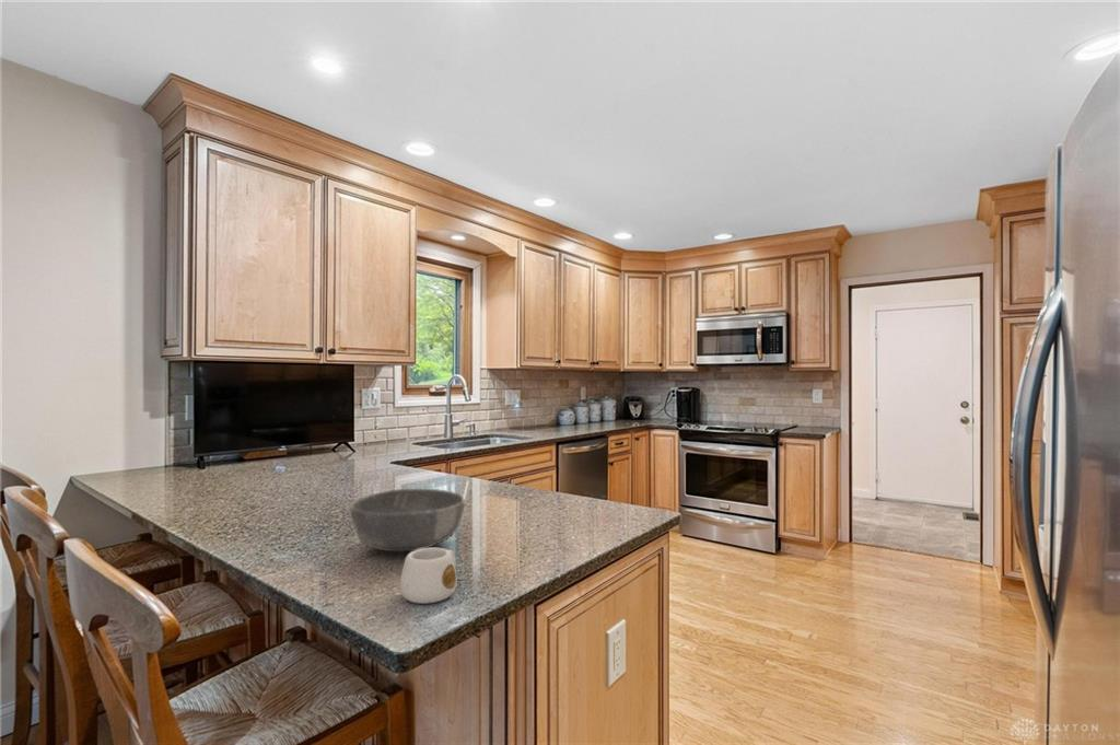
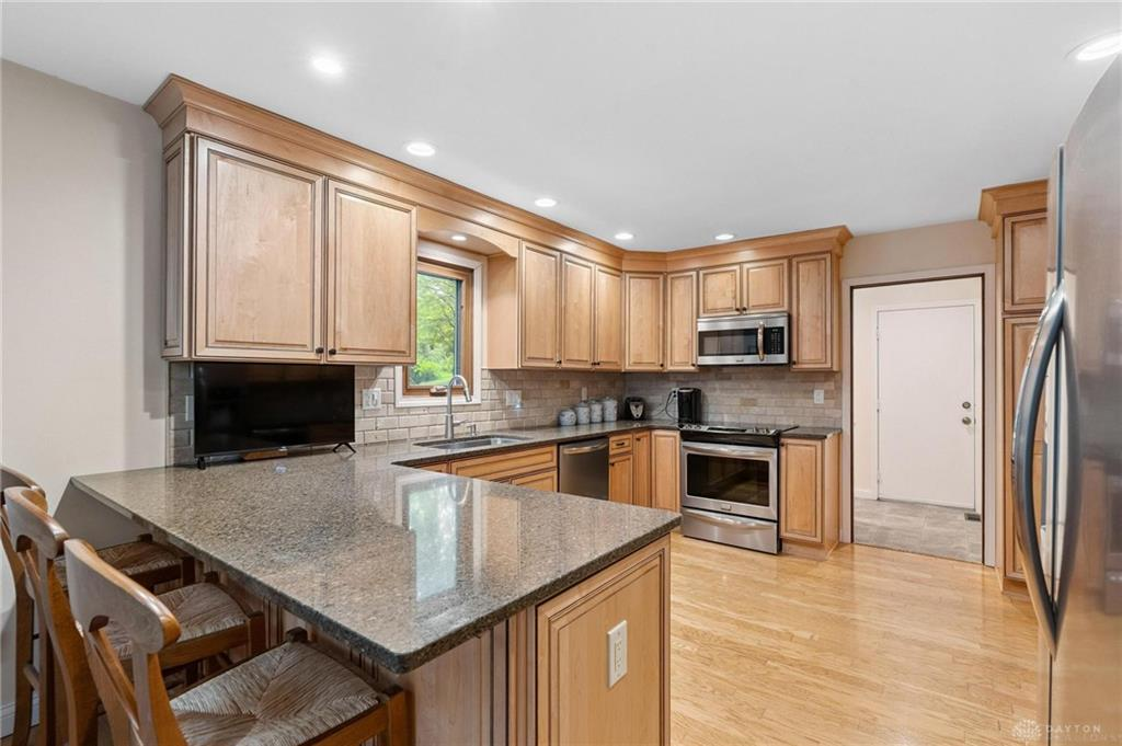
- mug [399,547,458,605]
- bowl [349,488,466,552]
